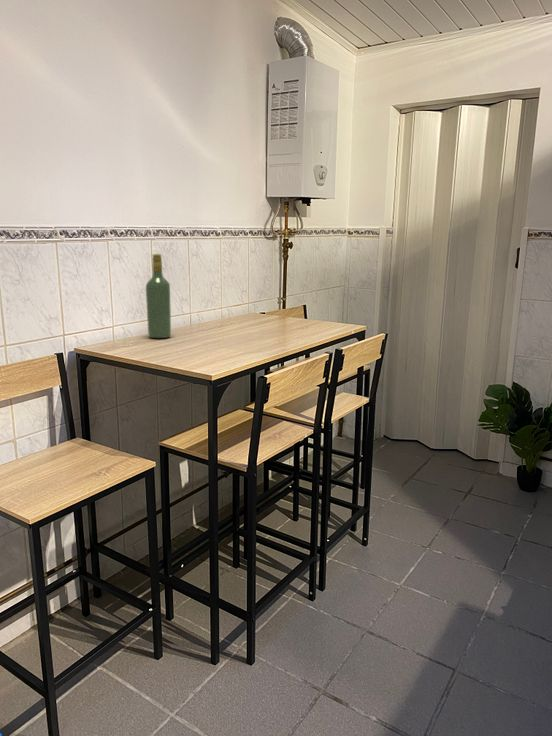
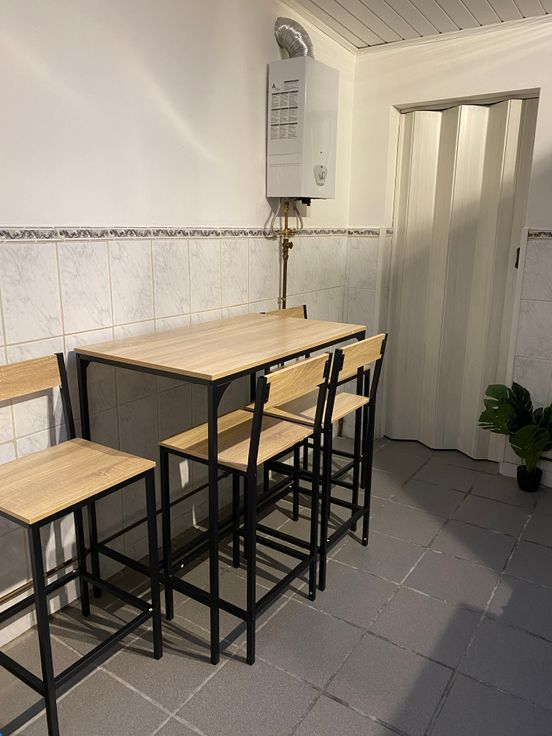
- wine bottle [145,253,172,339]
